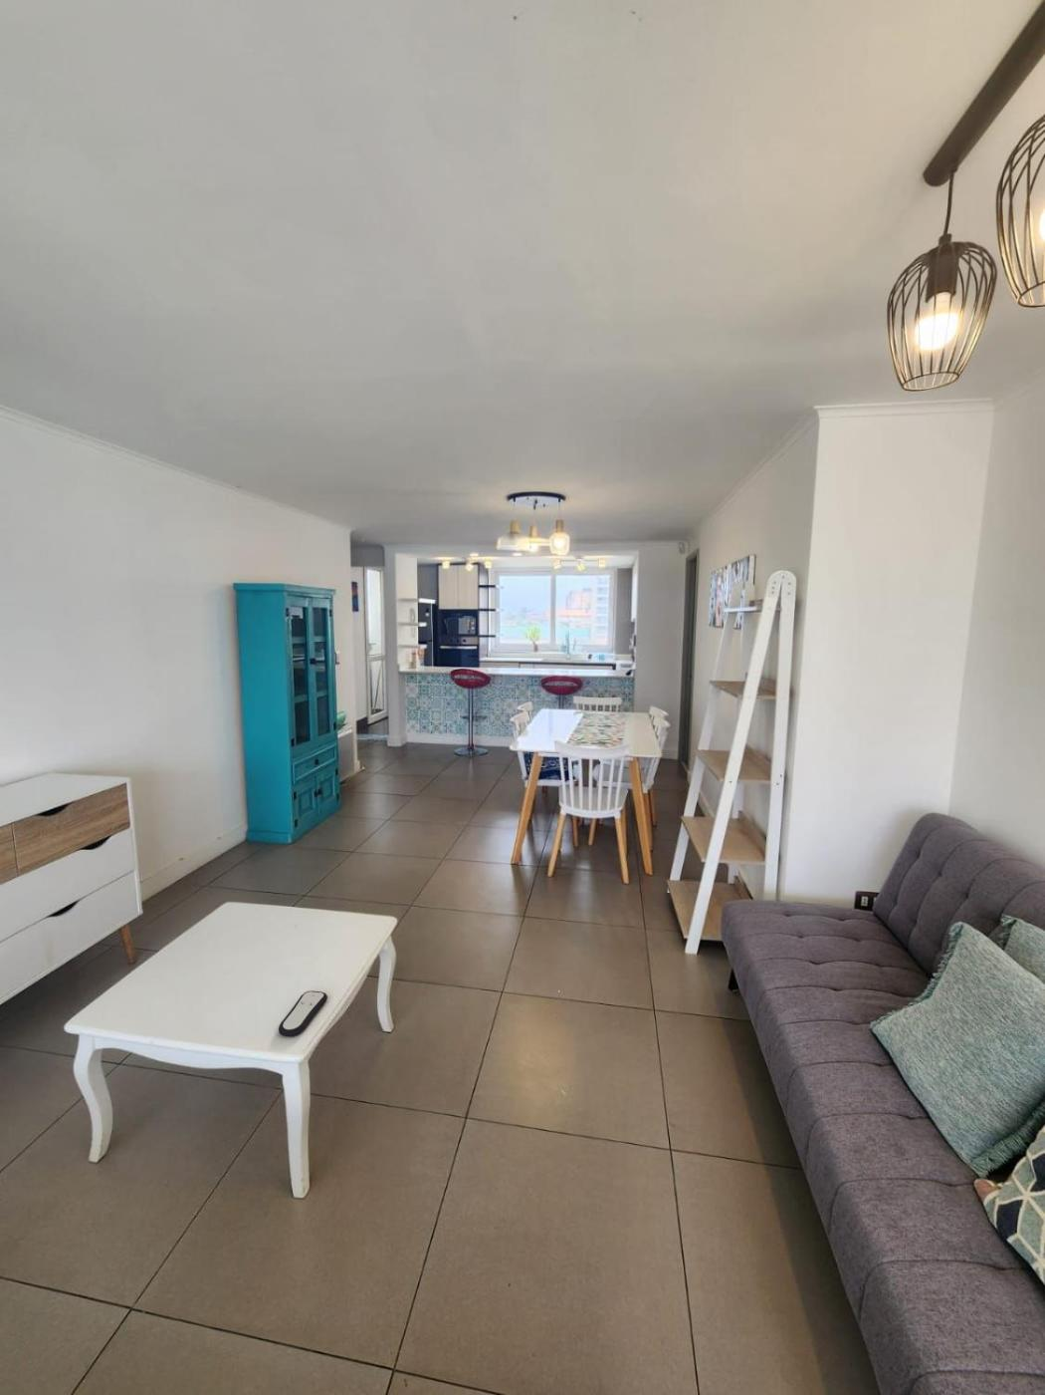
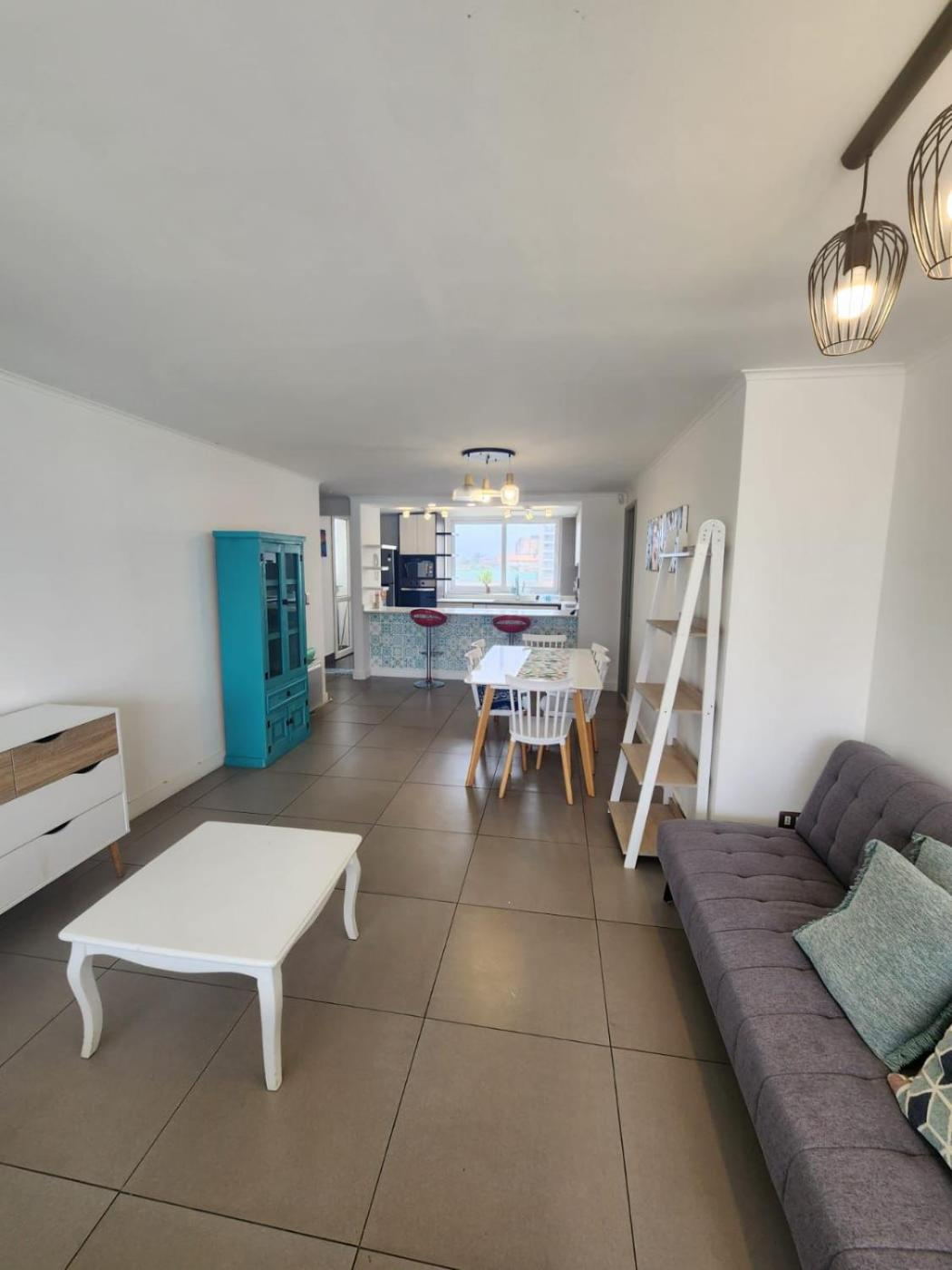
- remote control [278,990,328,1037]
